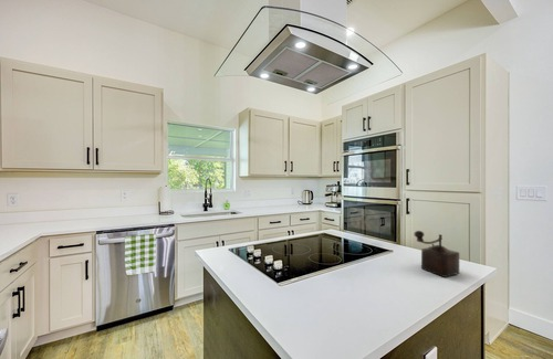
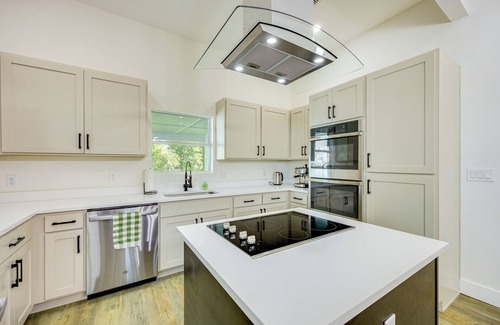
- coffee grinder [413,230,460,278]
